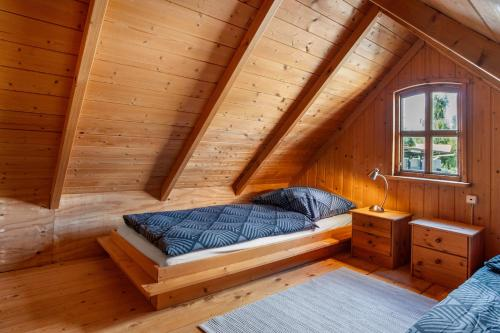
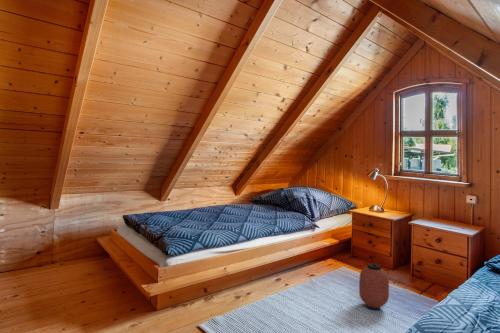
+ lantern [358,263,390,311]
